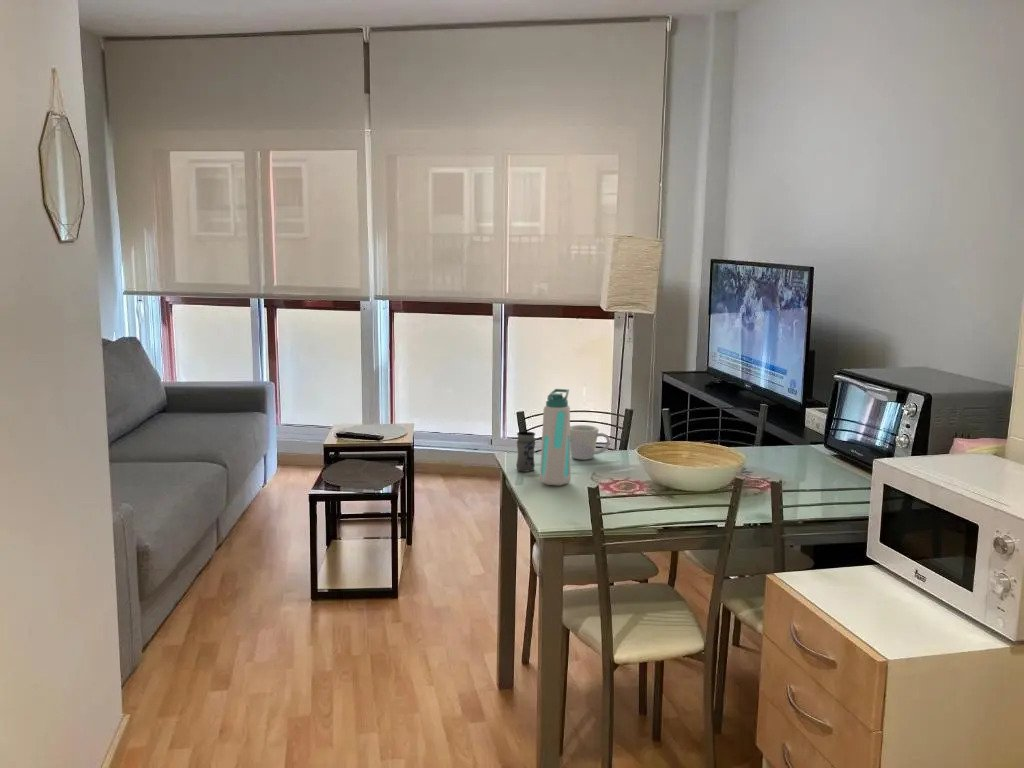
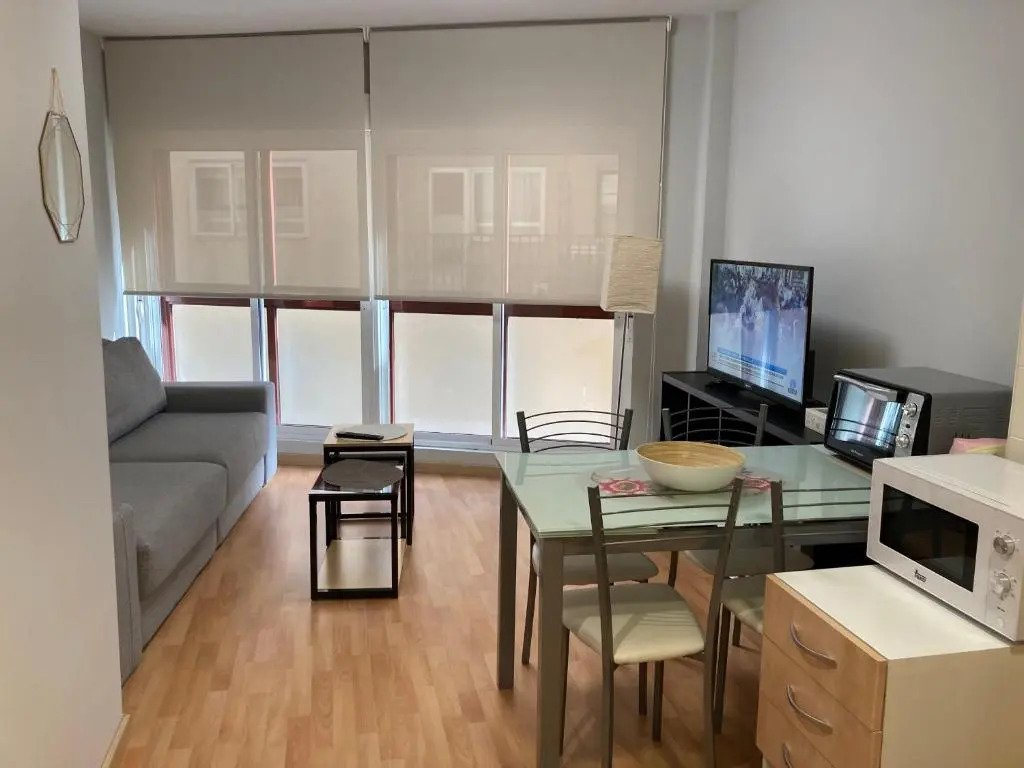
- mug [570,424,611,461]
- jar [515,431,536,472]
- water bottle [539,388,572,487]
